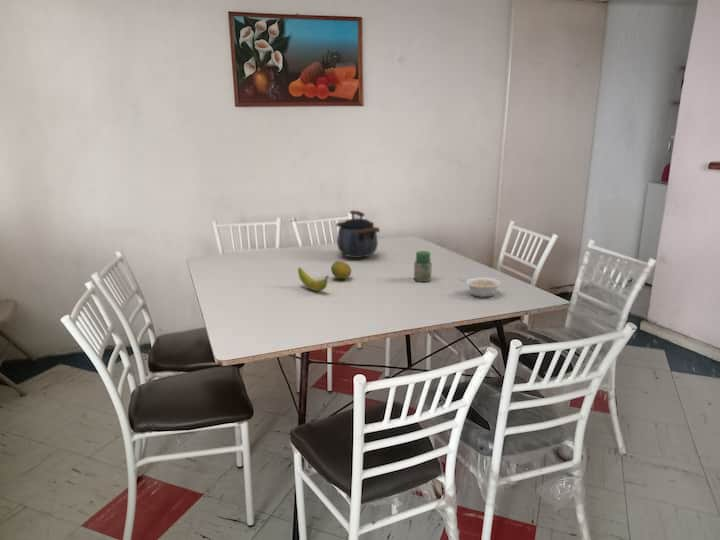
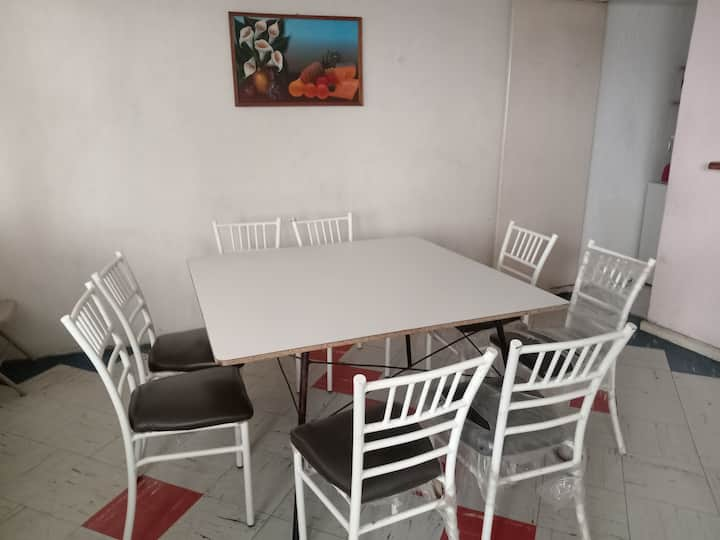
- kettle [335,209,381,259]
- fruit [330,260,352,280]
- legume [458,276,502,298]
- banana [297,267,330,292]
- jar [413,250,433,283]
